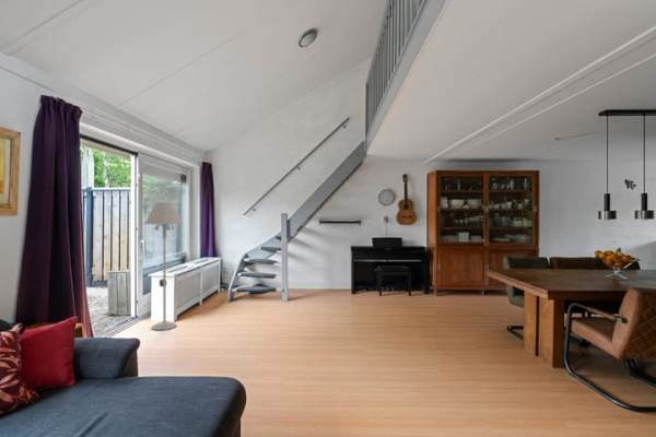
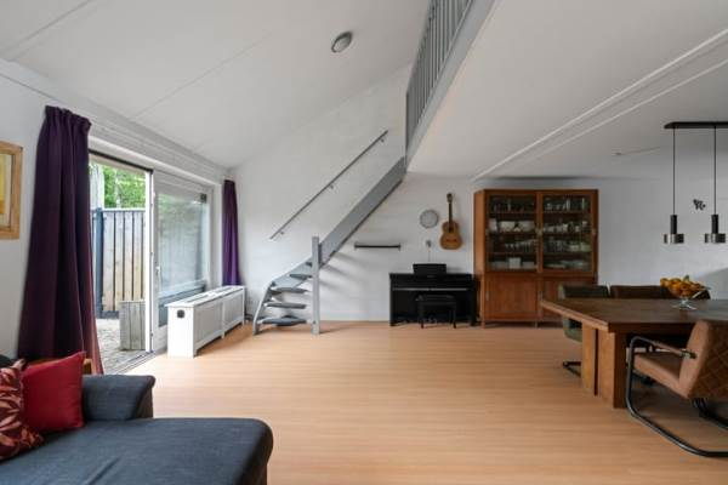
- floor lamp [143,201,185,331]
